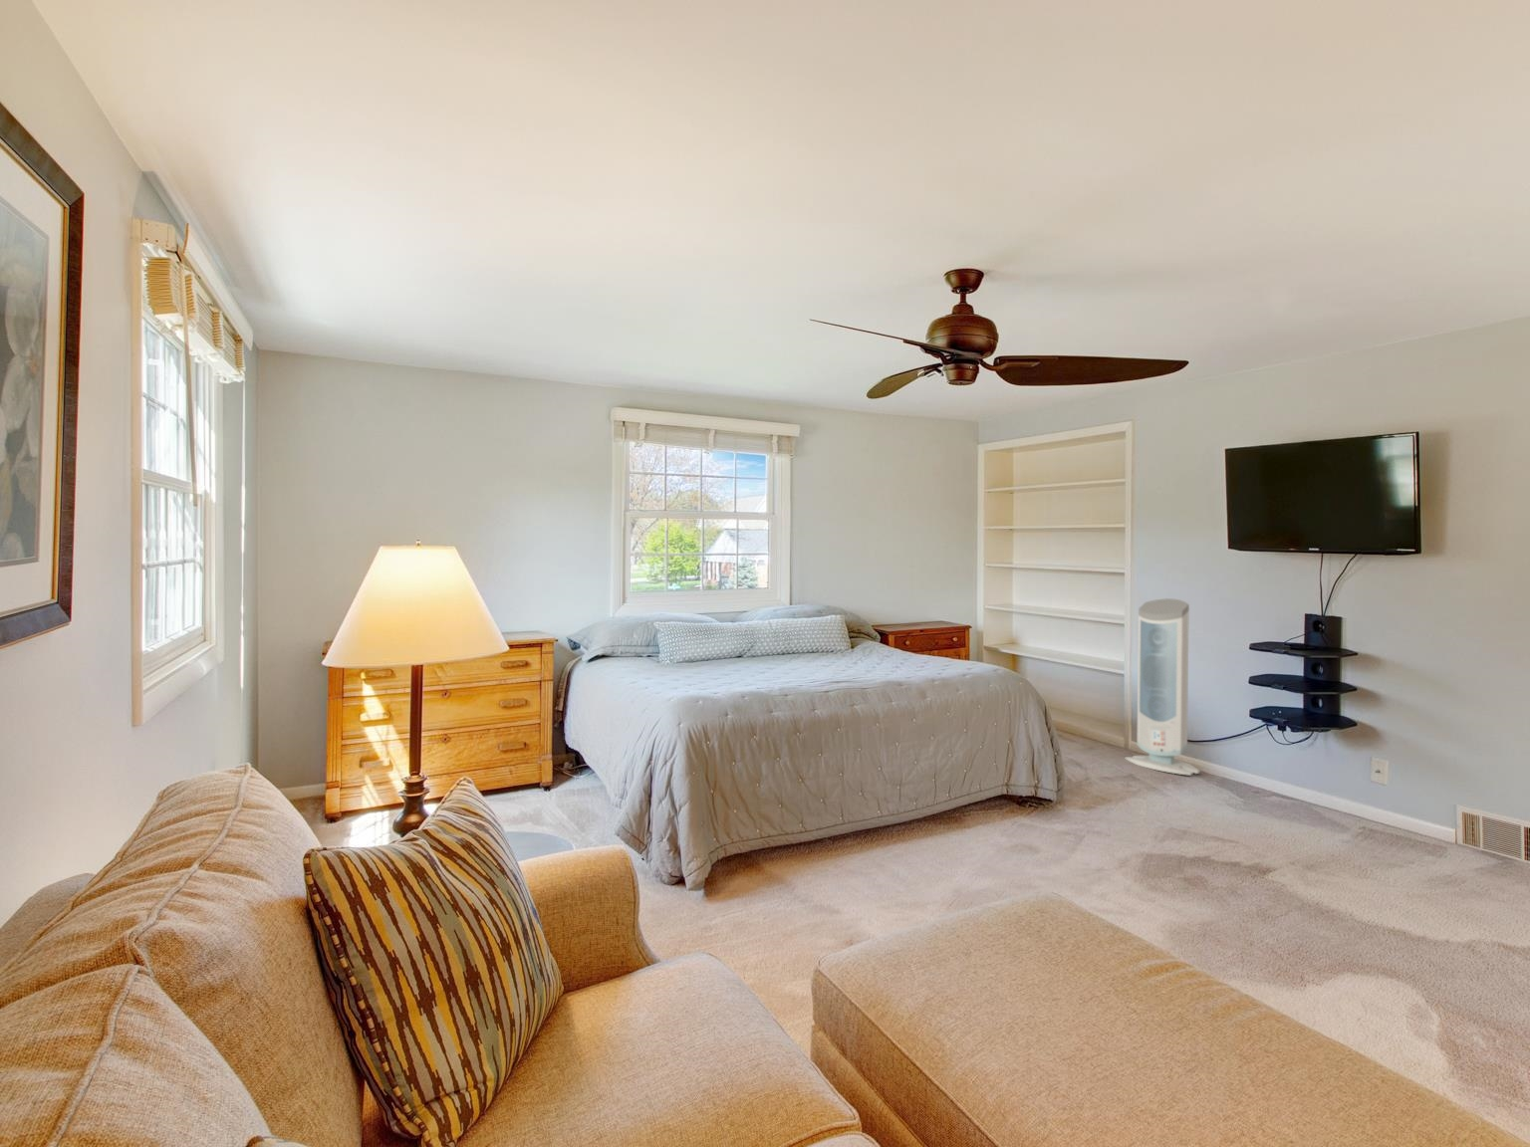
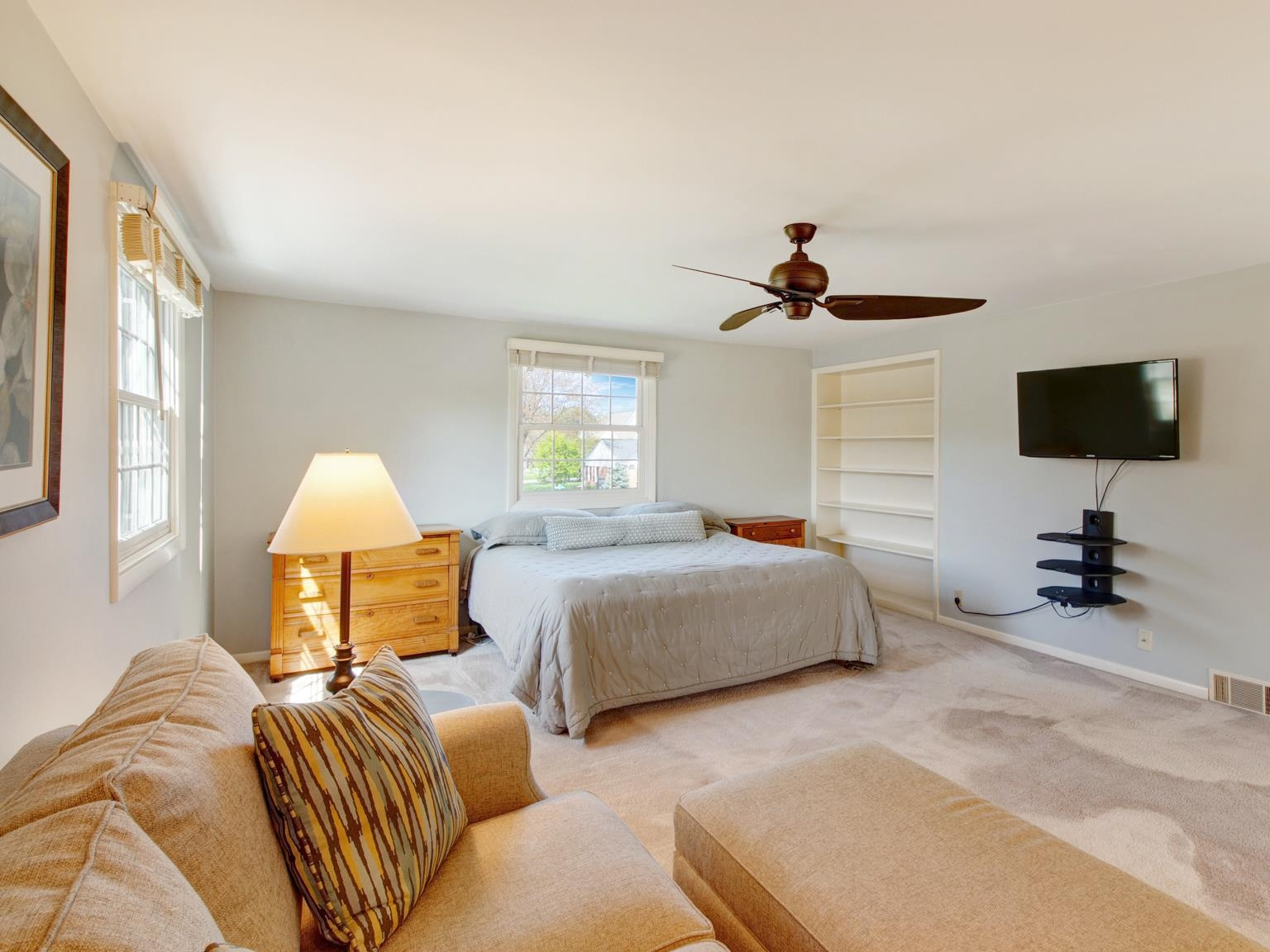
- air purifier [1124,598,1201,777]
